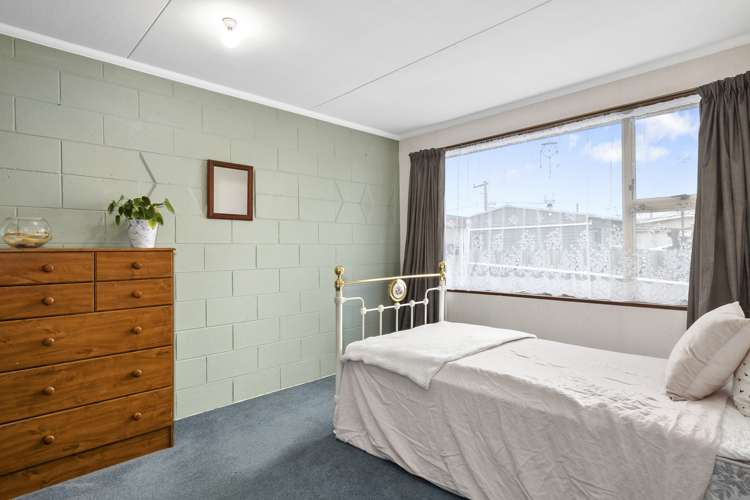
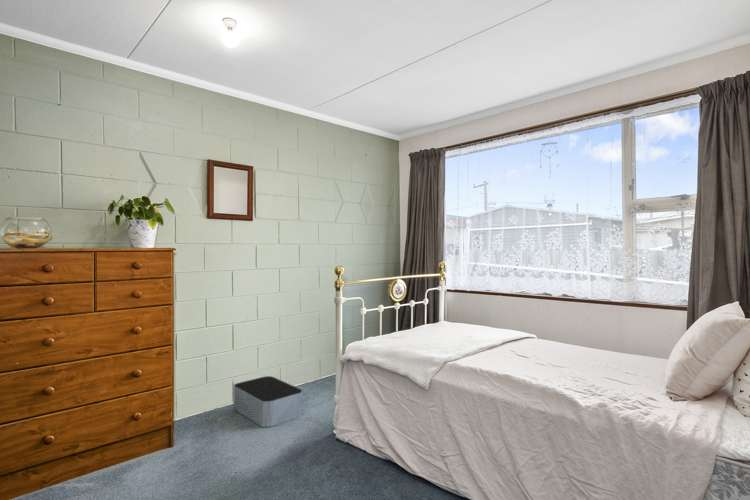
+ storage bin [232,375,304,428]
